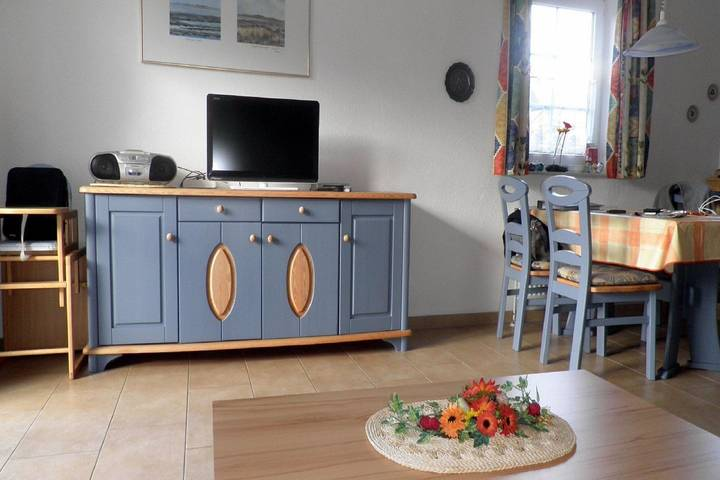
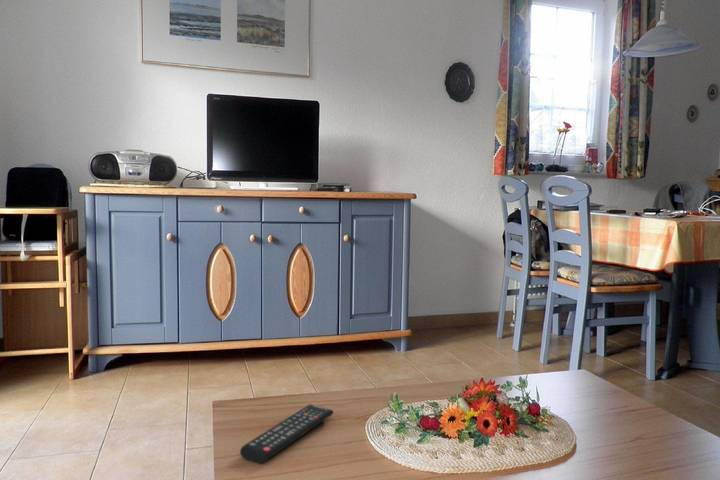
+ remote control [239,403,335,465]
